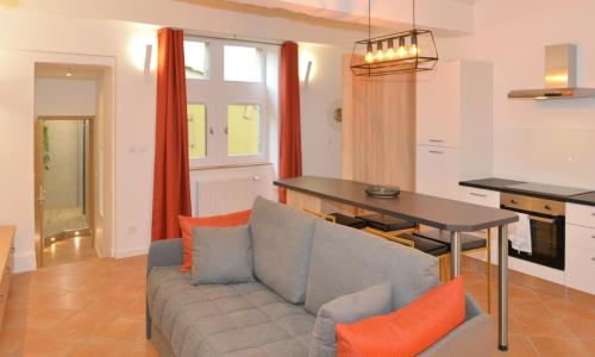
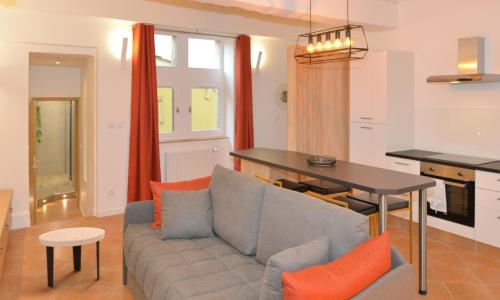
+ side table [37,226,106,289]
